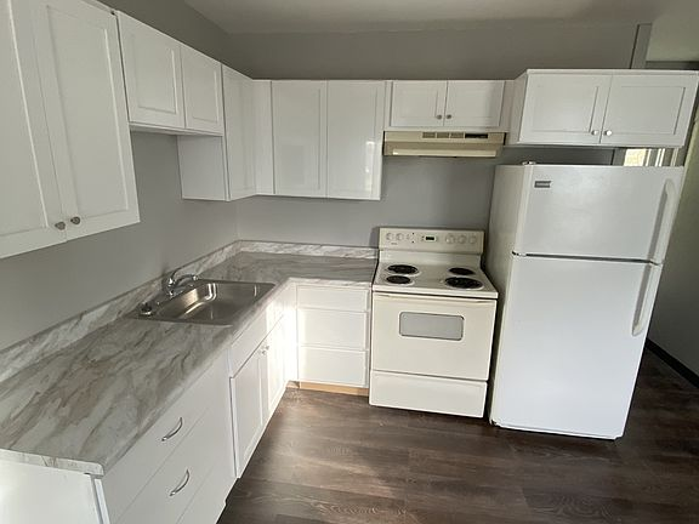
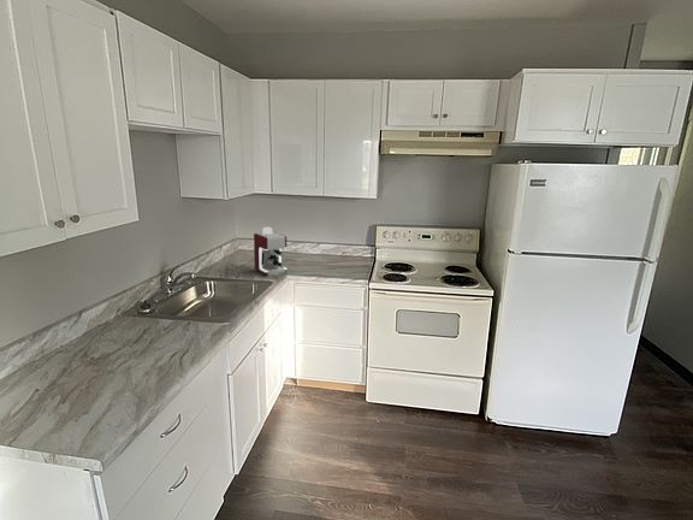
+ coffee maker [253,226,289,277]
